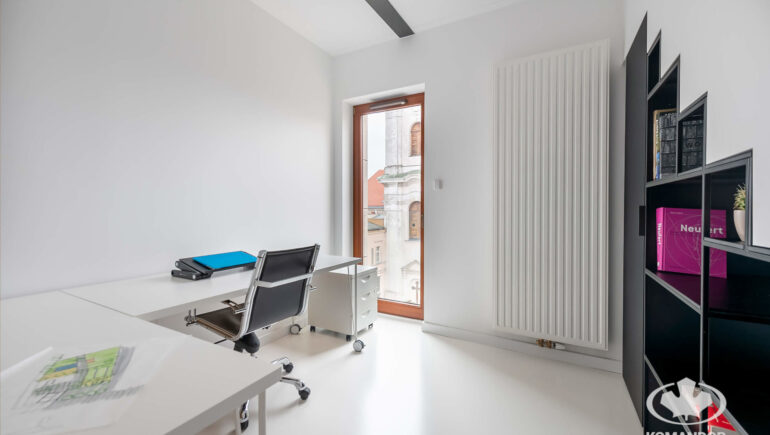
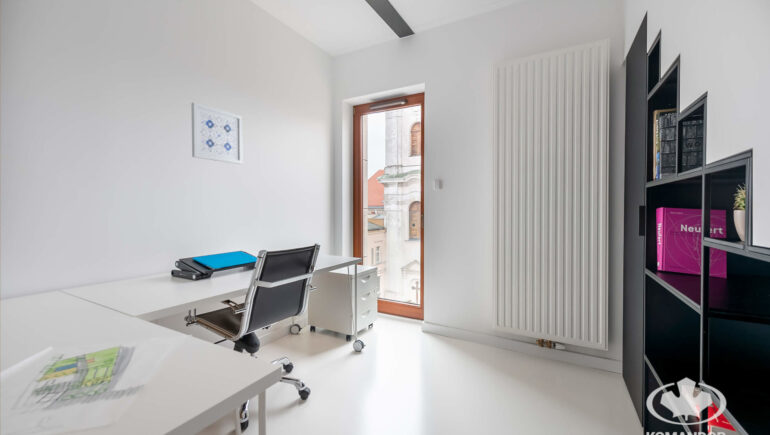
+ wall art [190,101,243,165]
